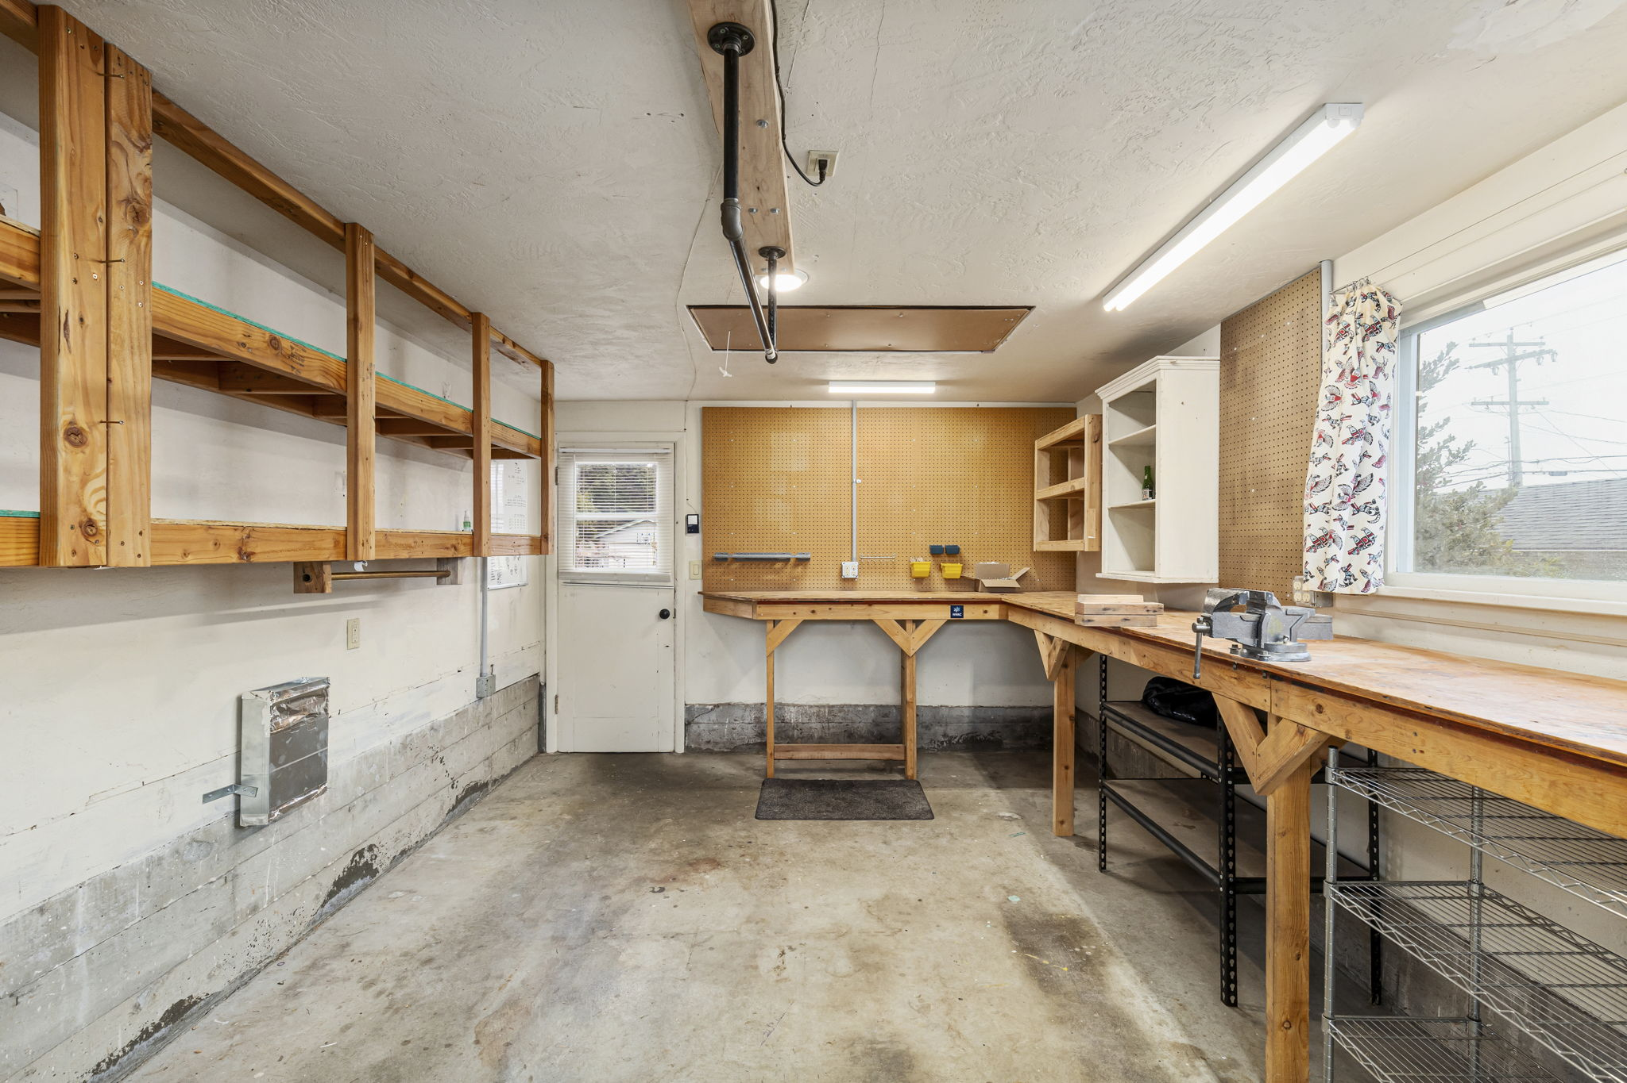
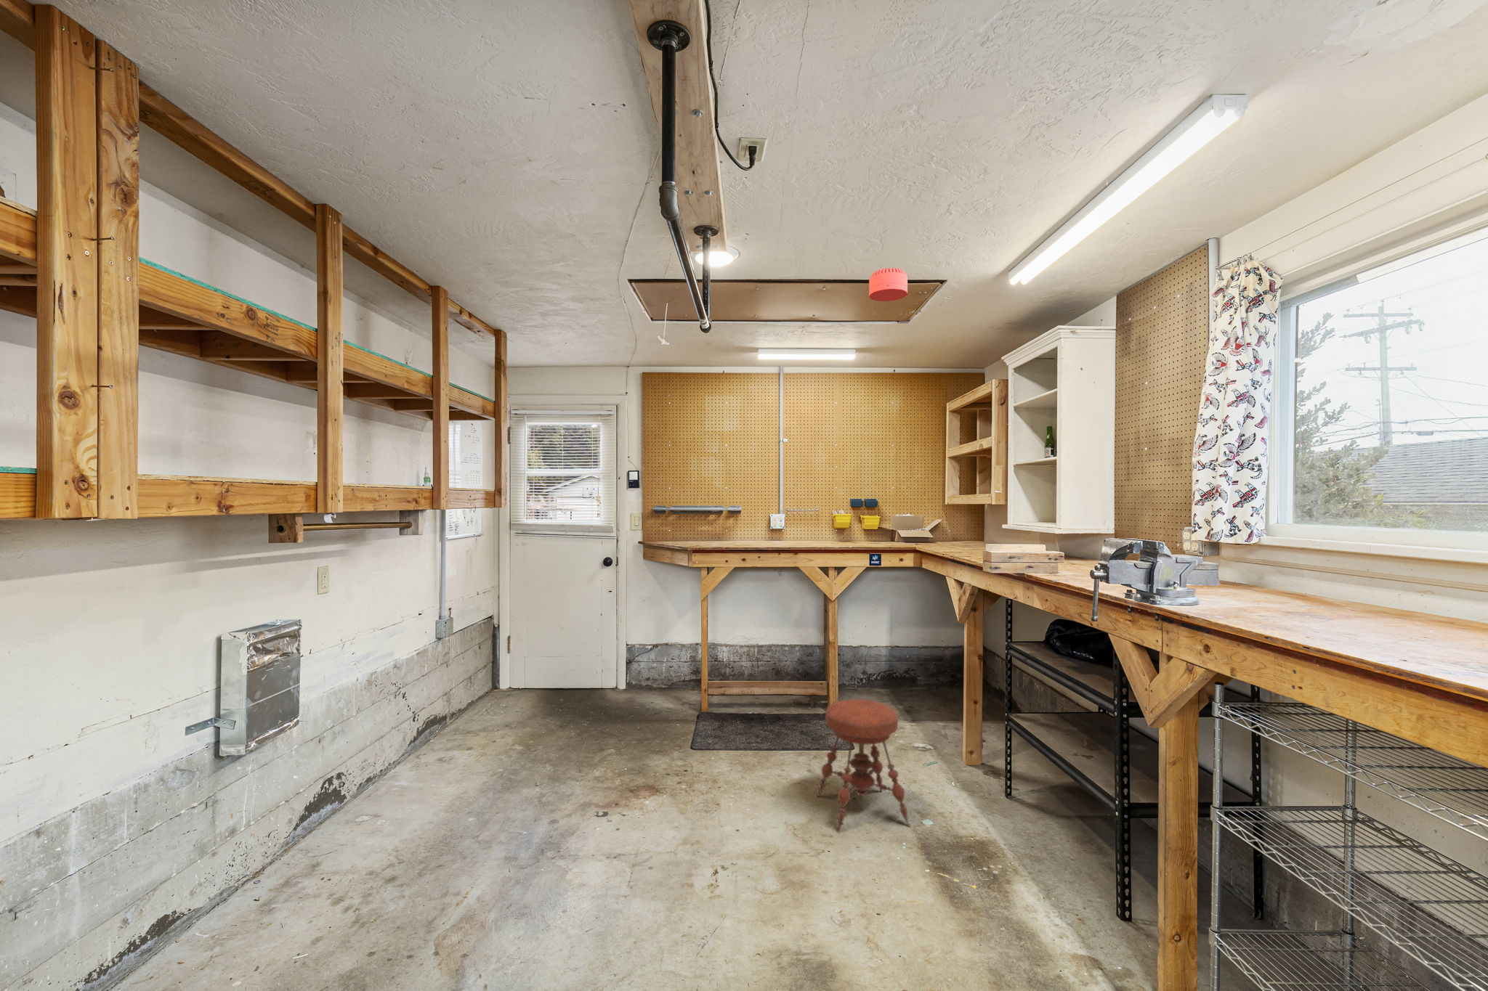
+ smoke detector [868,268,908,302]
+ stool [816,698,912,834]
